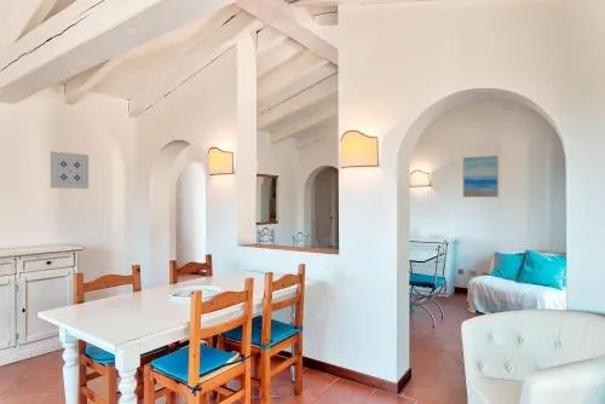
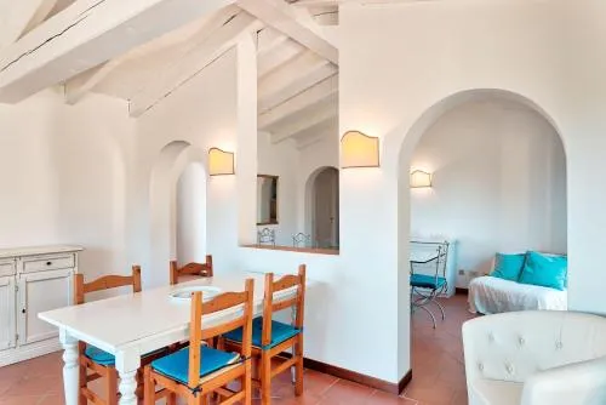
- wall art [50,150,90,190]
- wall art [462,155,500,198]
